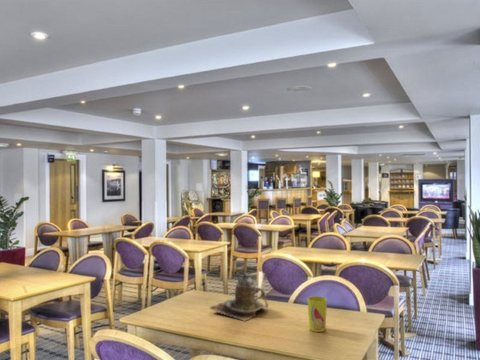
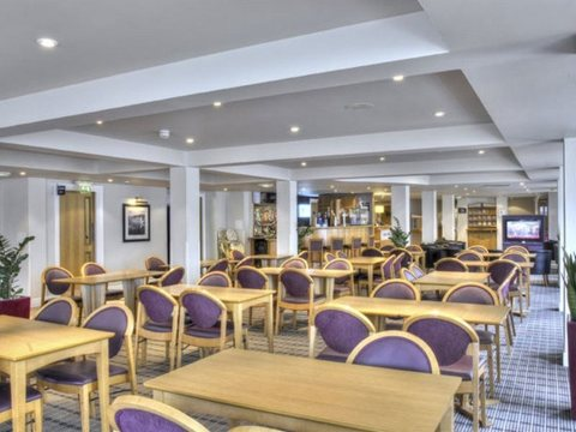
- teapot [209,272,270,322]
- cup [306,295,328,333]
